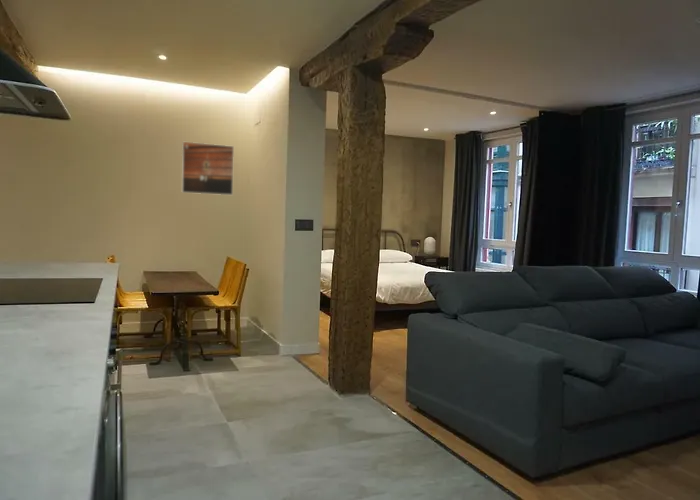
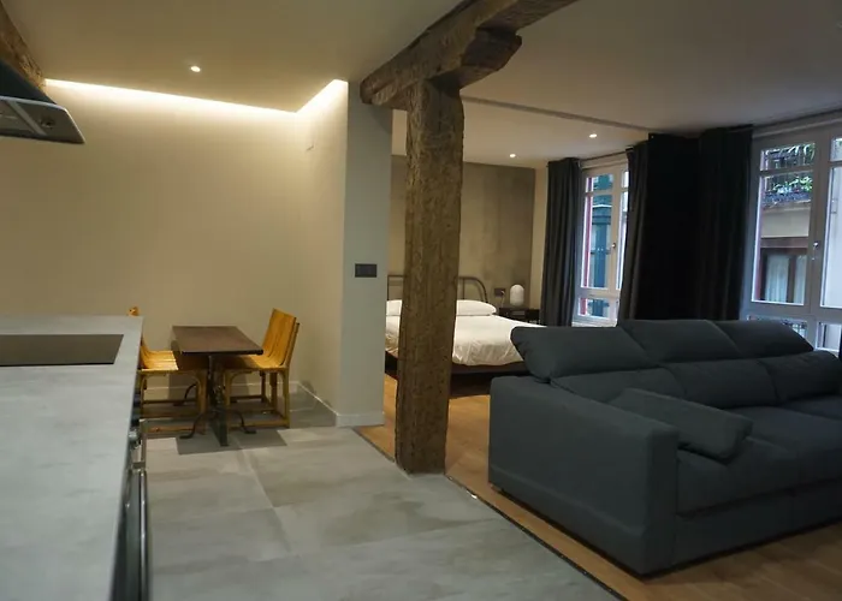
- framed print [181,141,235,196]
